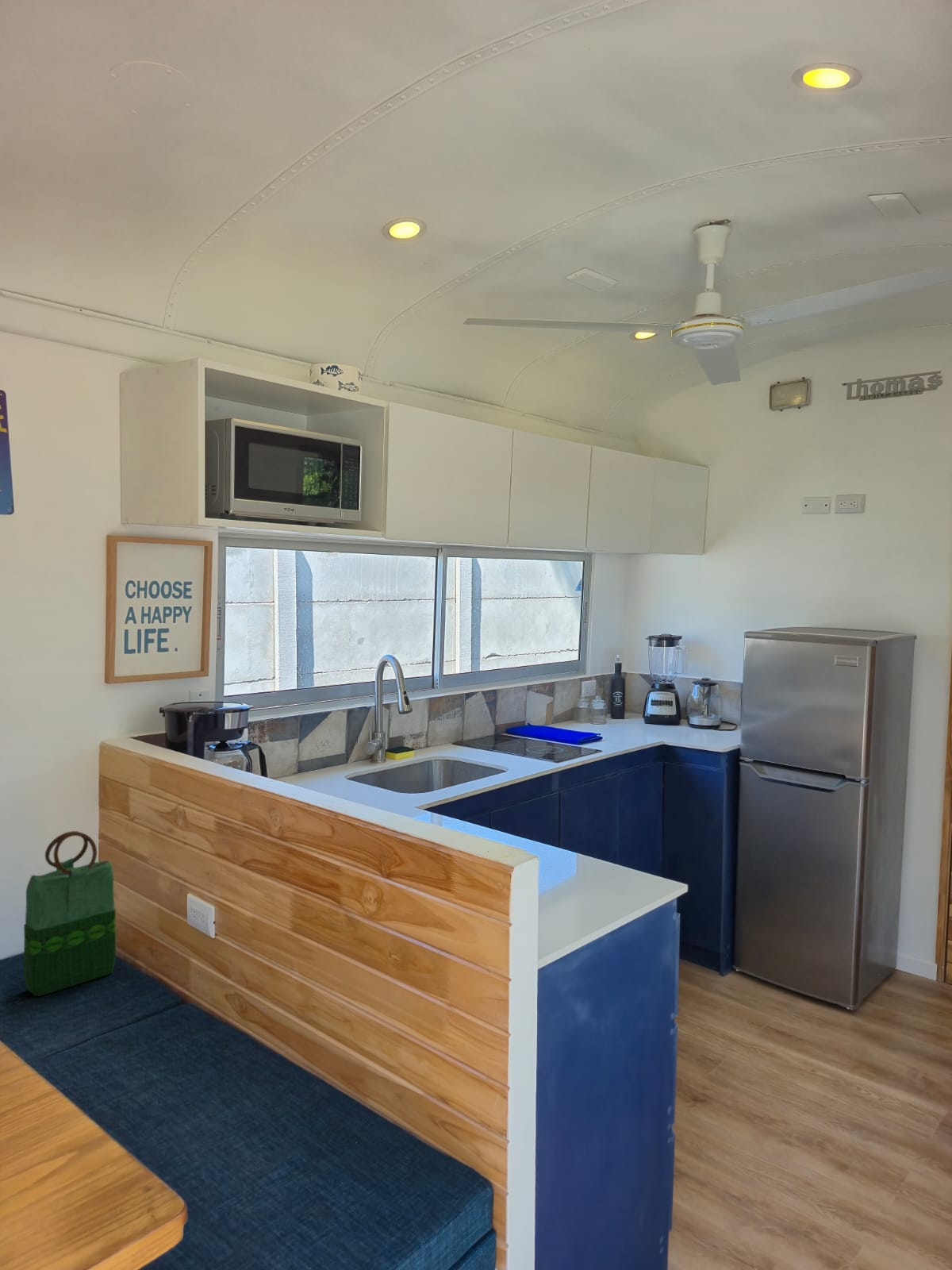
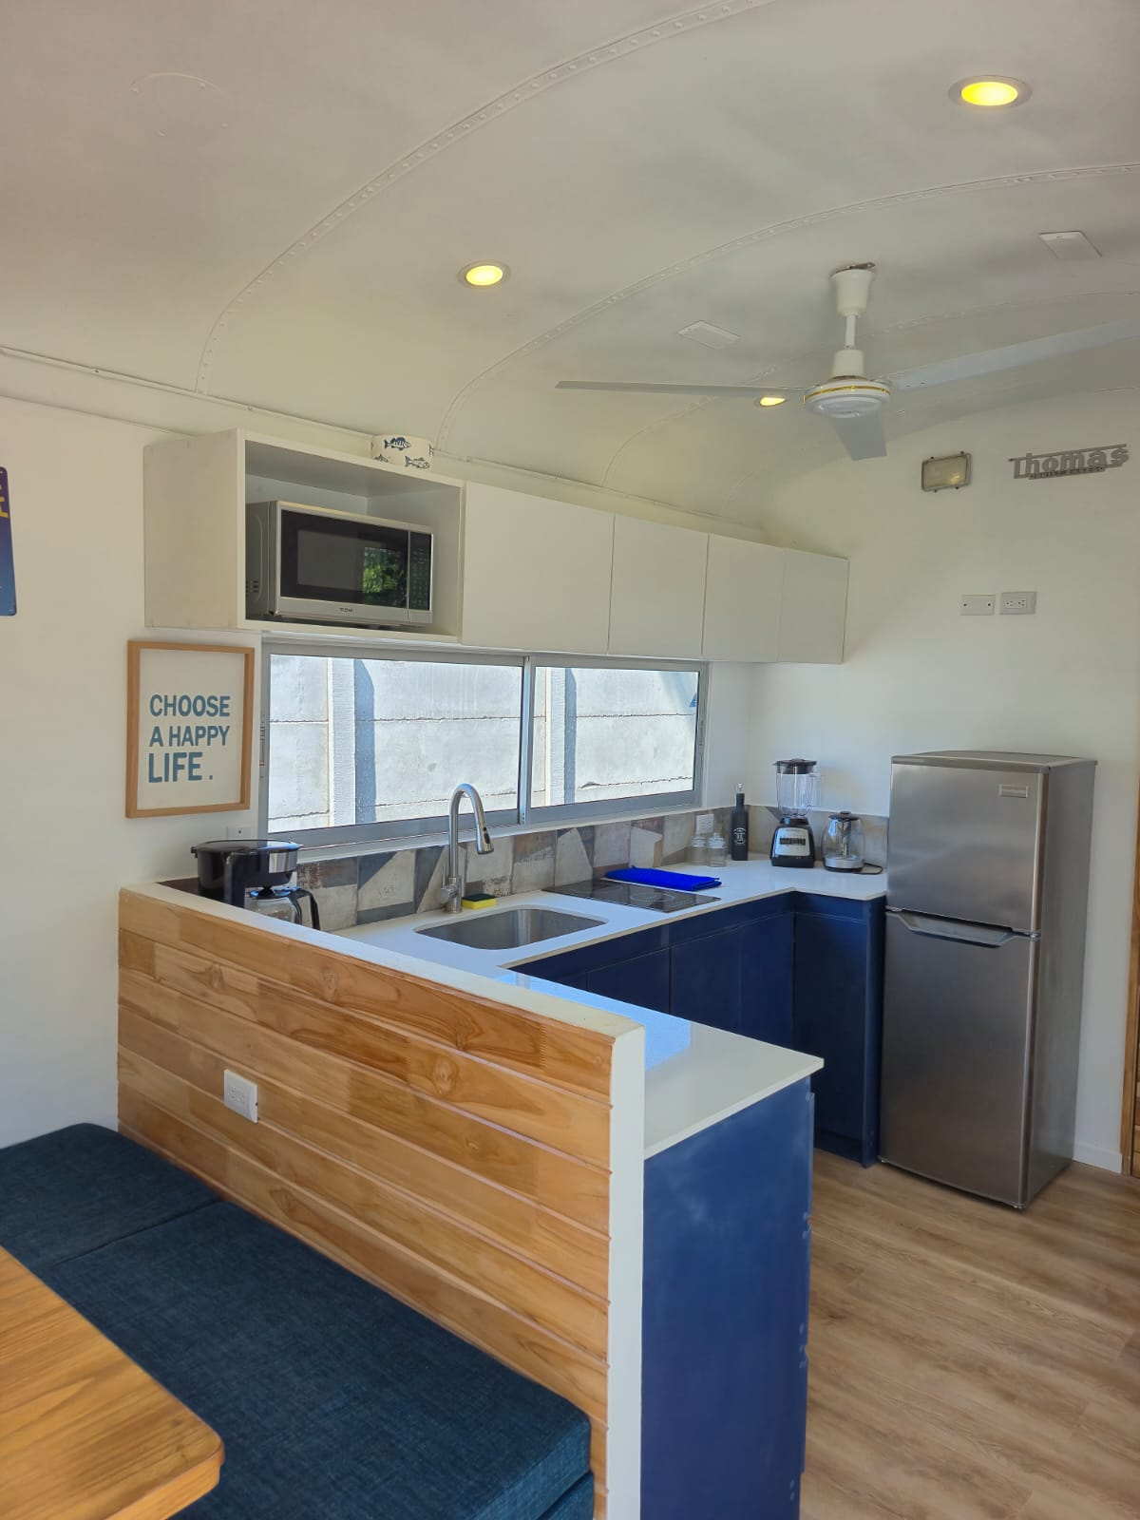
- tote bag [23,830,117,997]
